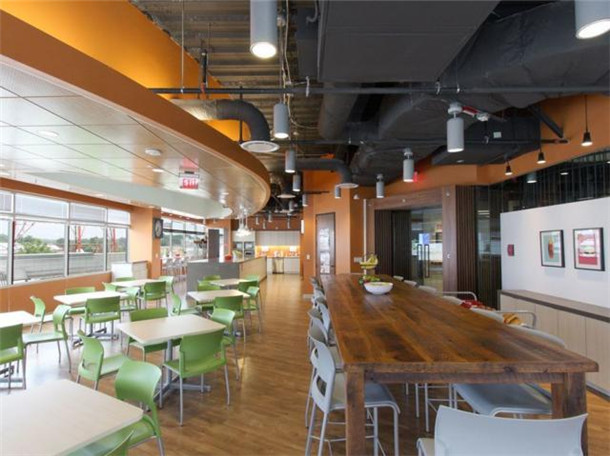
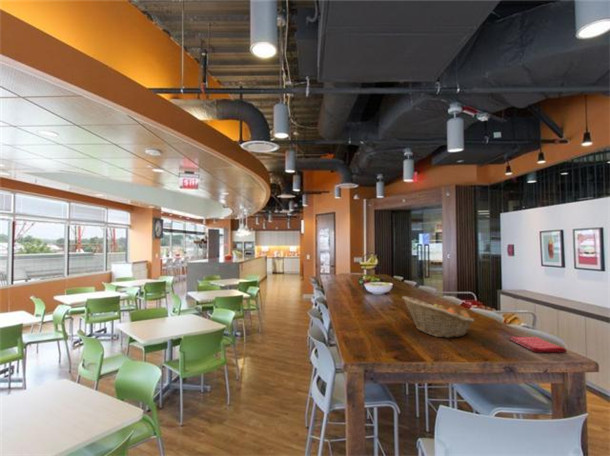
+ fruit basket [401,295,475,339]
+ dish towel [508,335,568,353]
